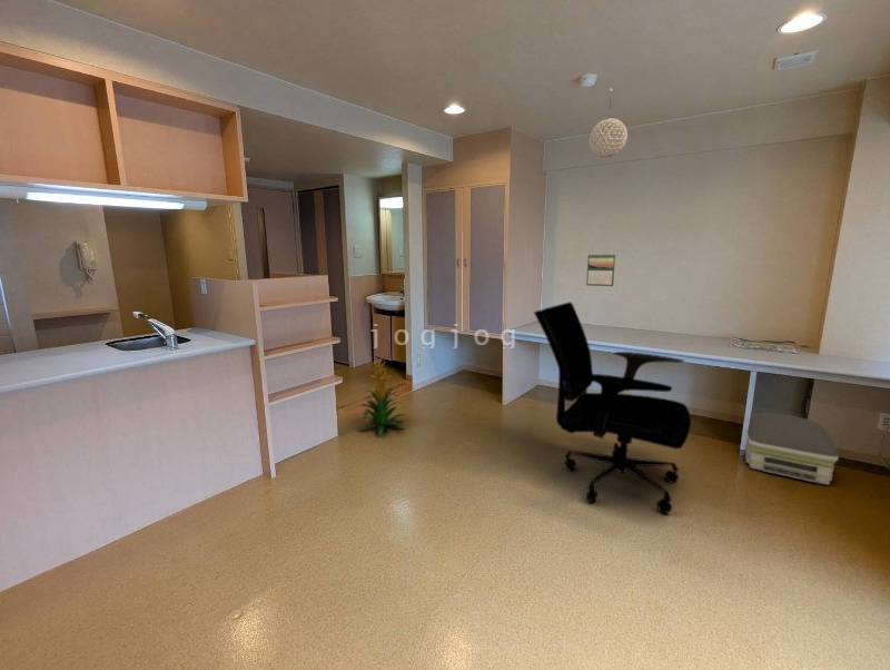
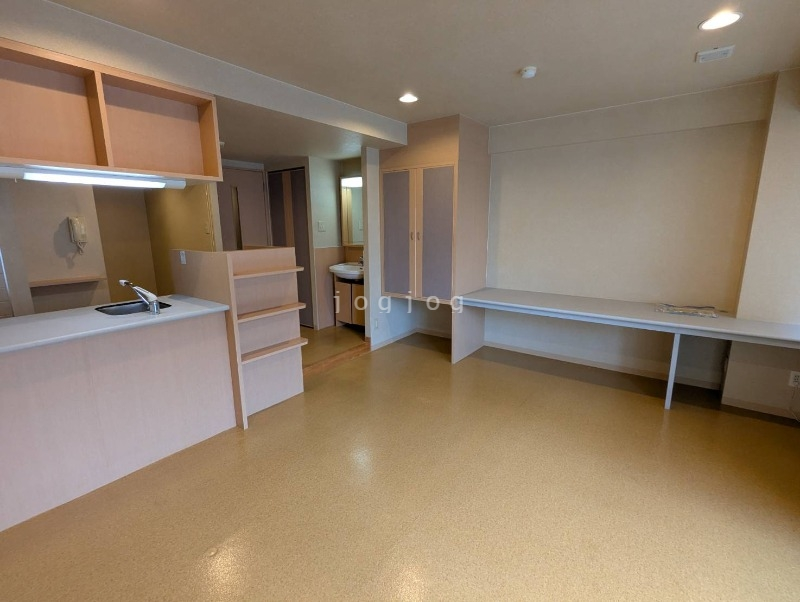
- office chair [533,300,692,514]
- indoor plant [357,356,406,436]
- calendar [585,253,616,287]
- pendant light [589,87,629,159]
- air purifier [744,412,840,486]
